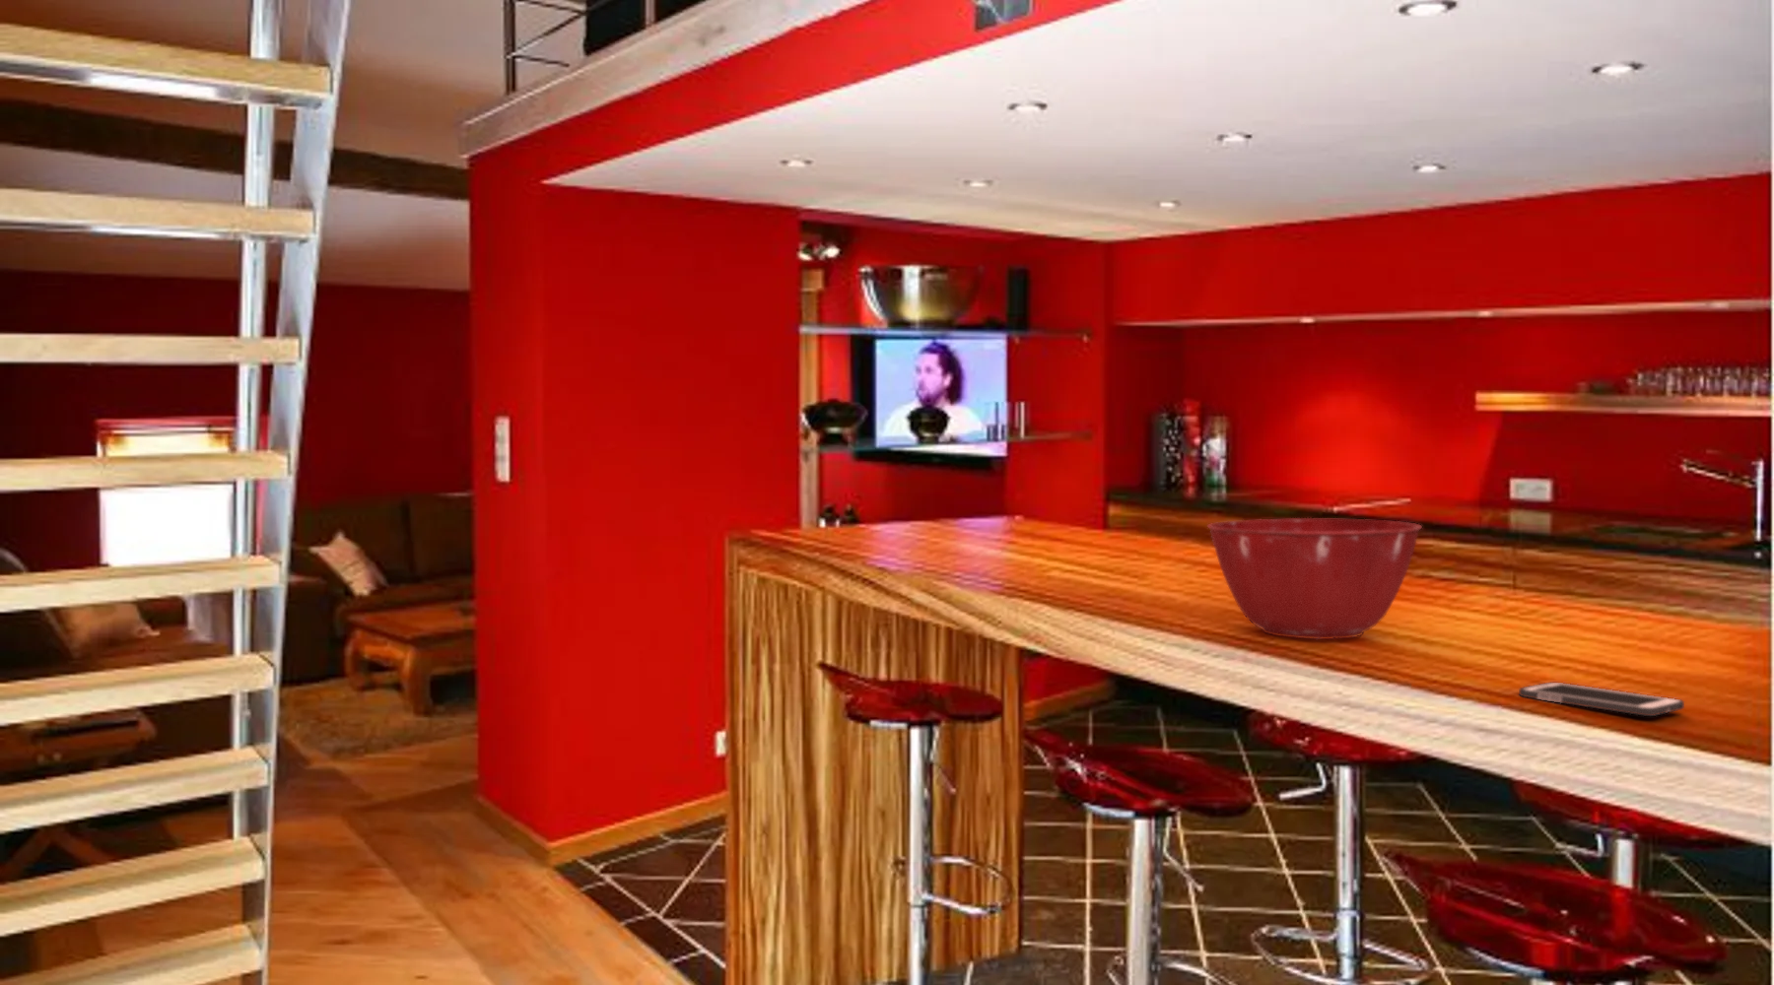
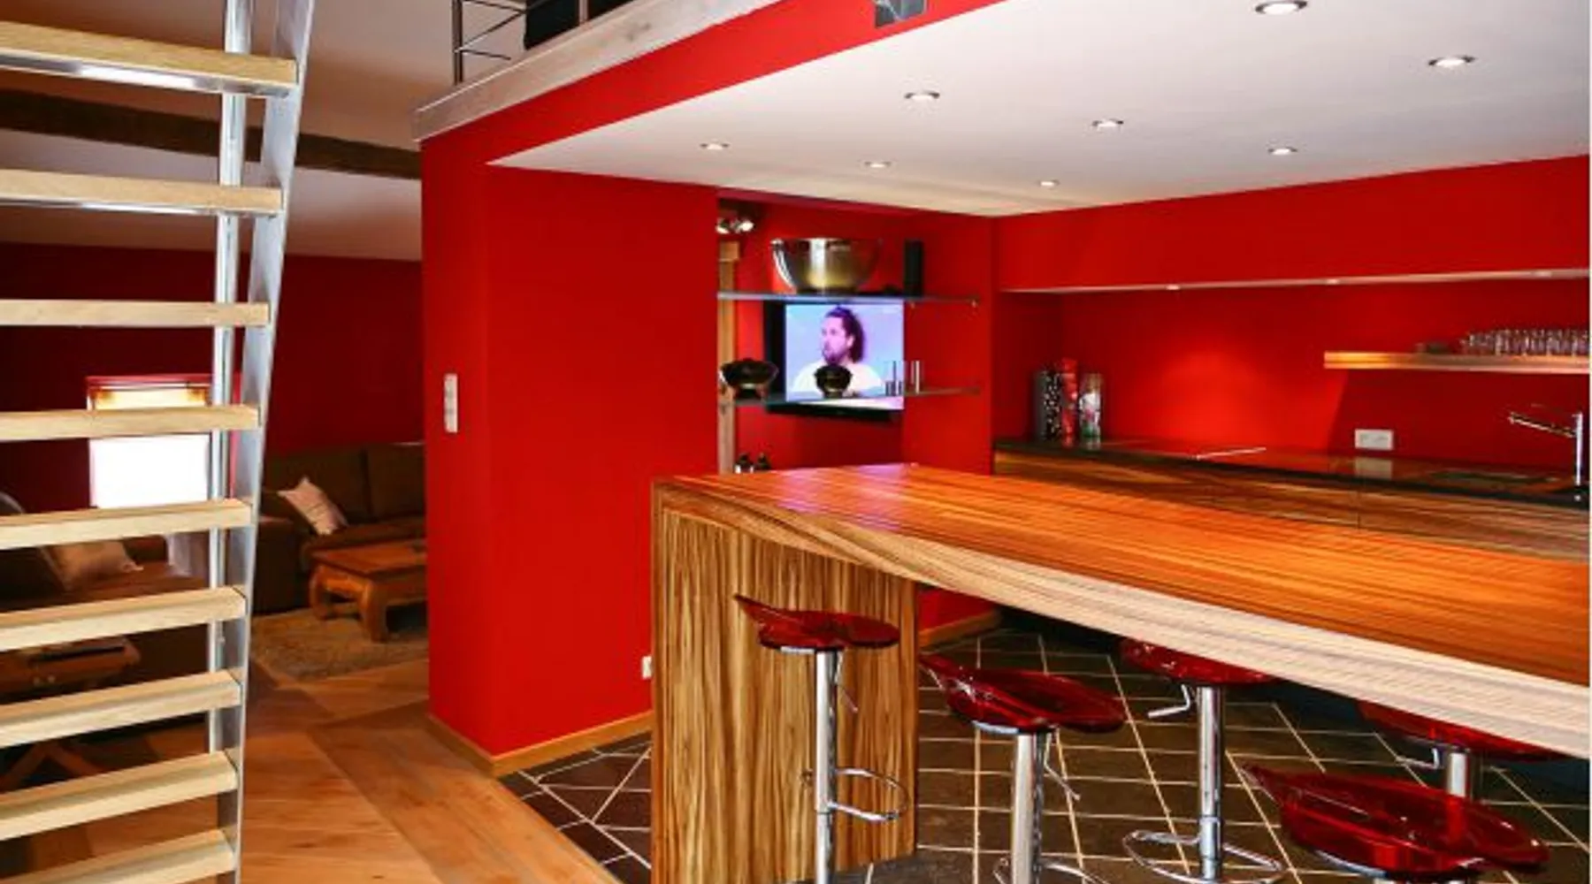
- cell phone [1518,682,1685,717]
- mixing bowl [1206,517,1423,640]
